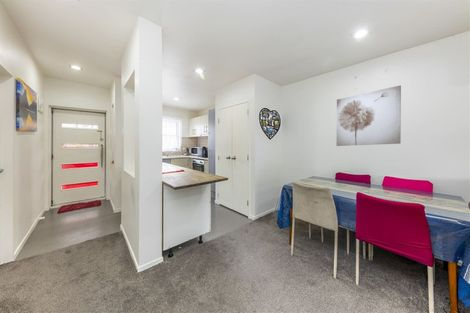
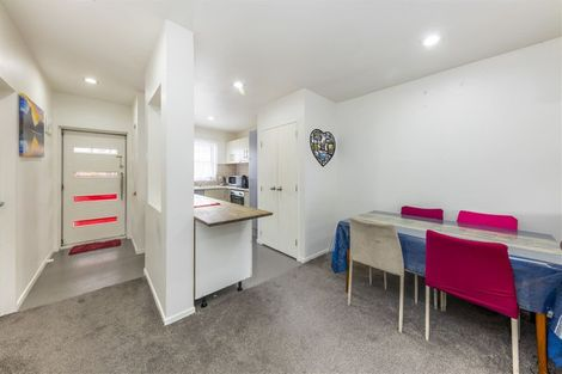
- wall art [335,84,402,147]
